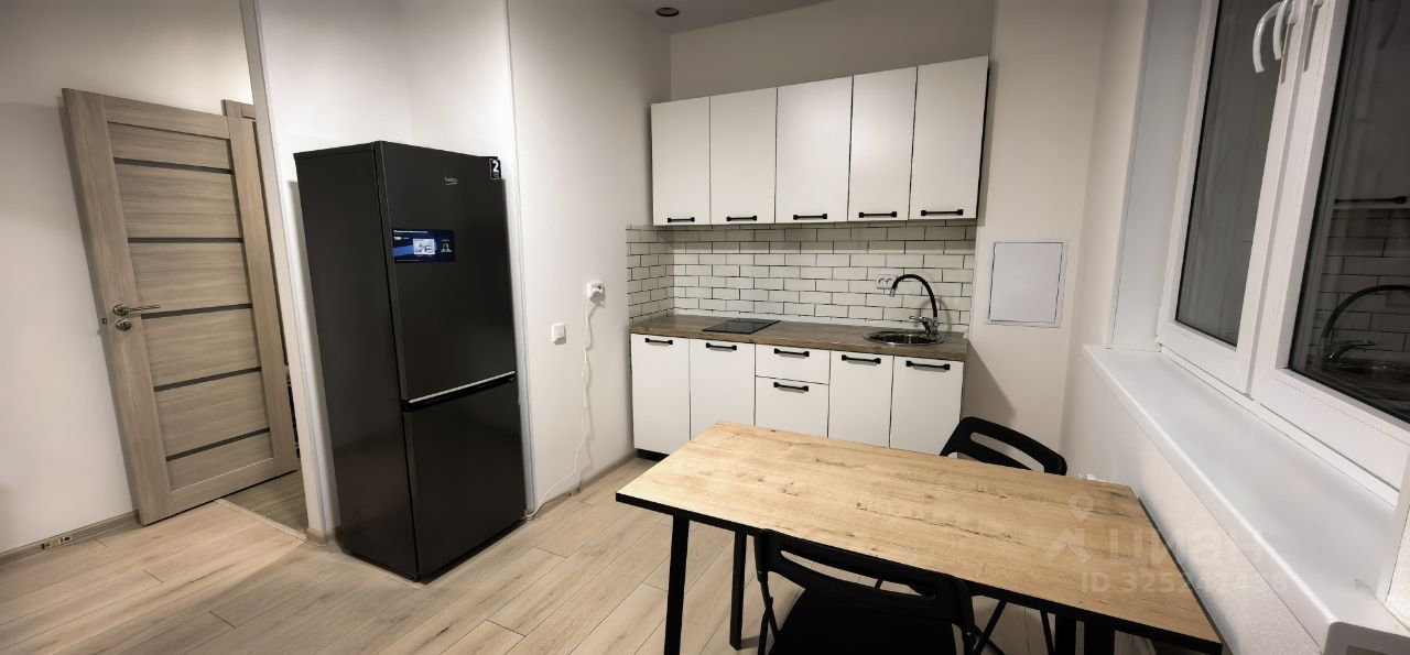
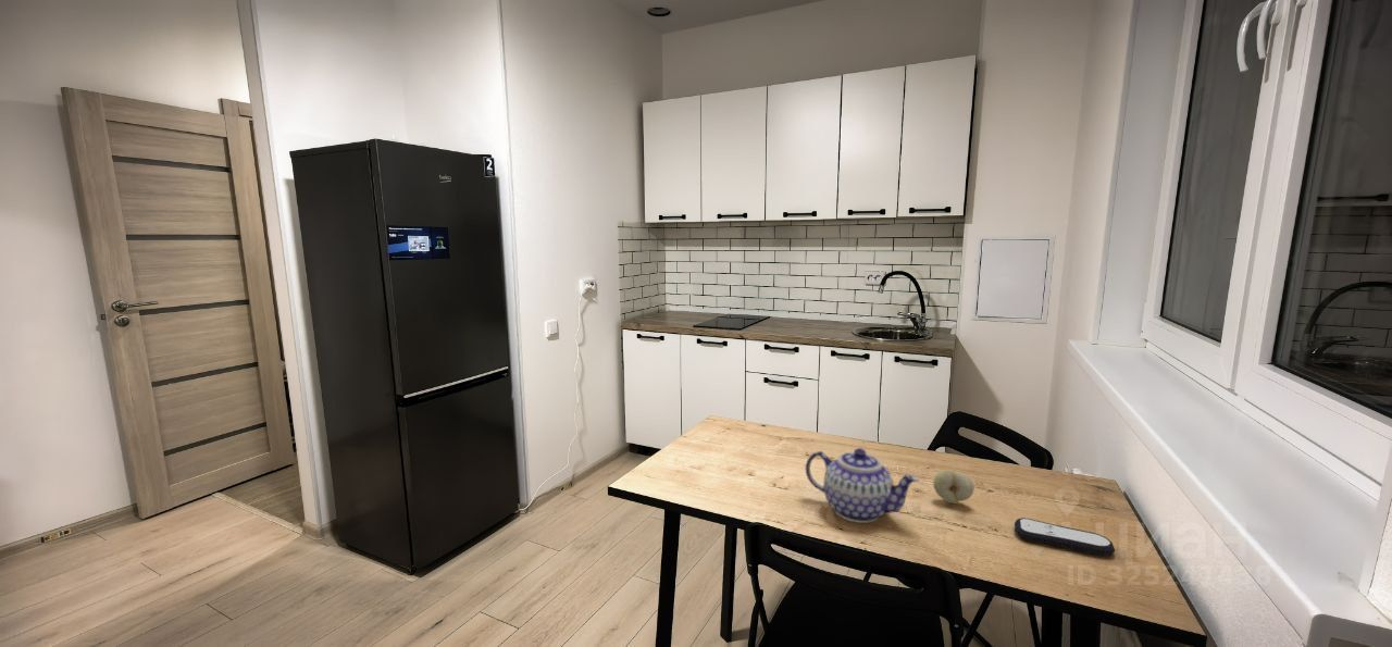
+ remote control [1014,517,1116,557]
+ fruit [932,469,975,505]
+ teapot [805,447,920,524]
